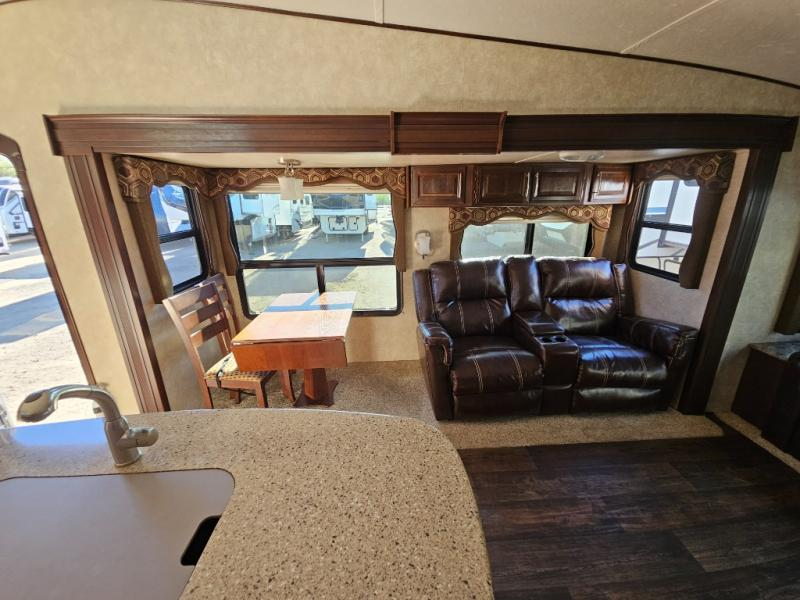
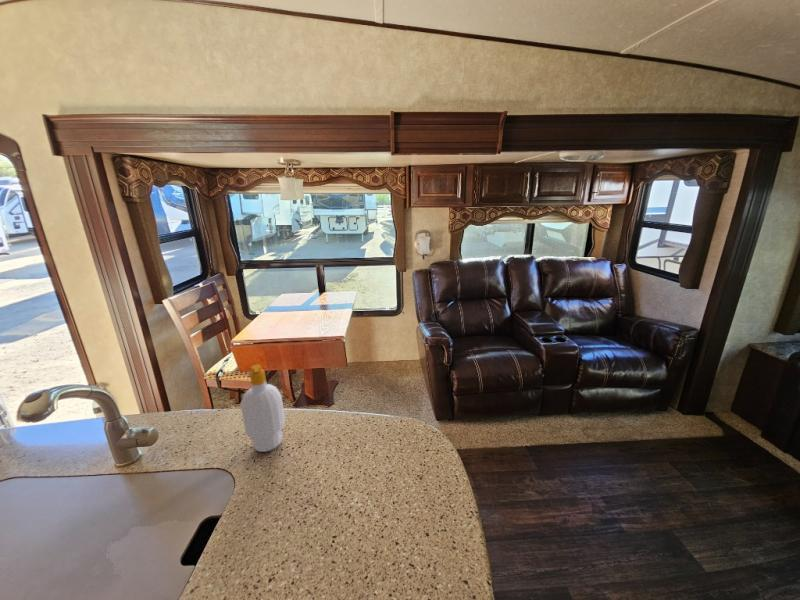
+ soap bottle [240,364,286,453]
